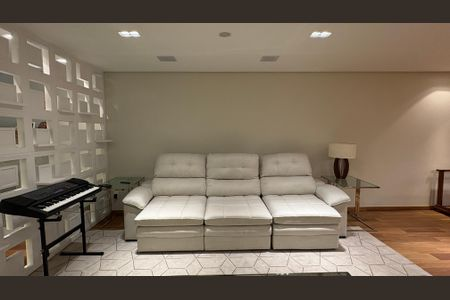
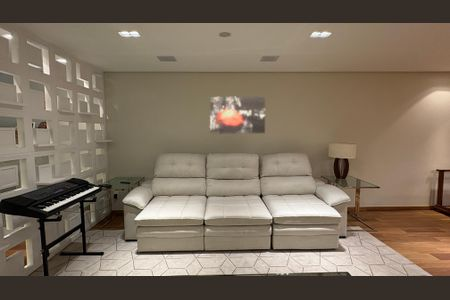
+ wall art [209,96,266,135]
